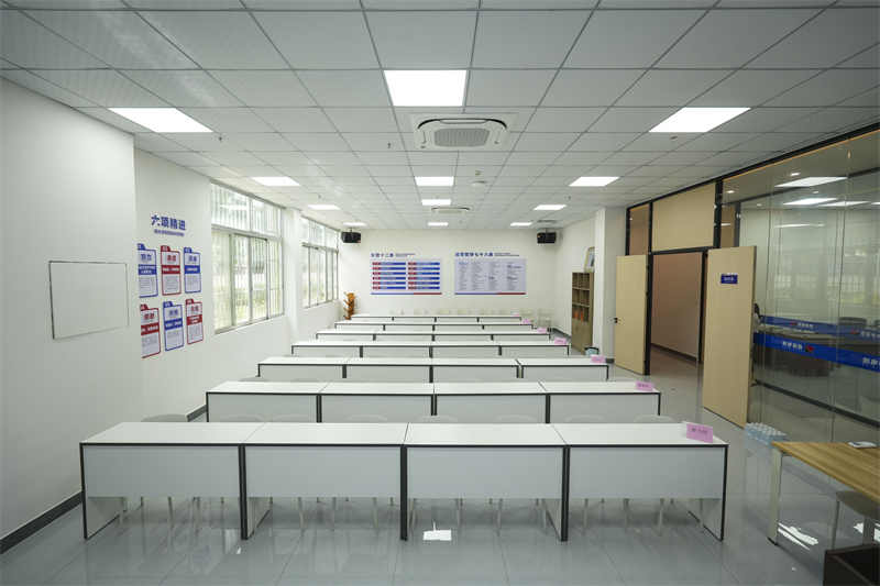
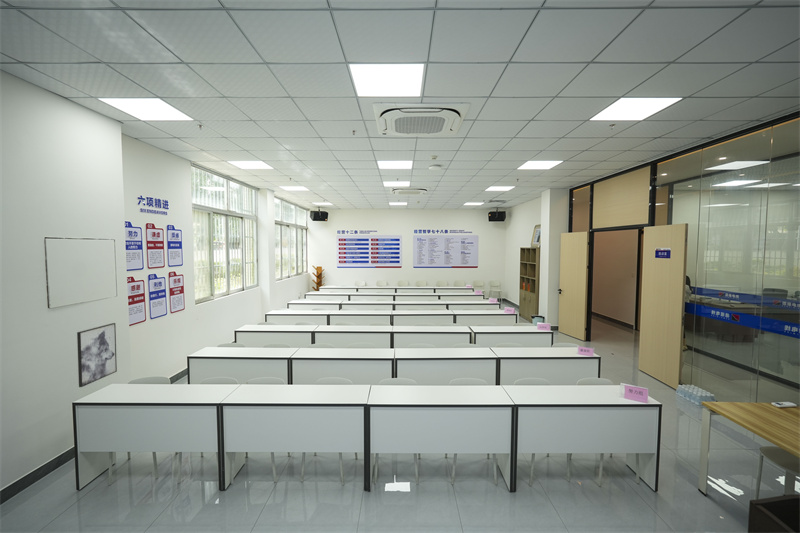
+ wall art [76,322,118,388]
